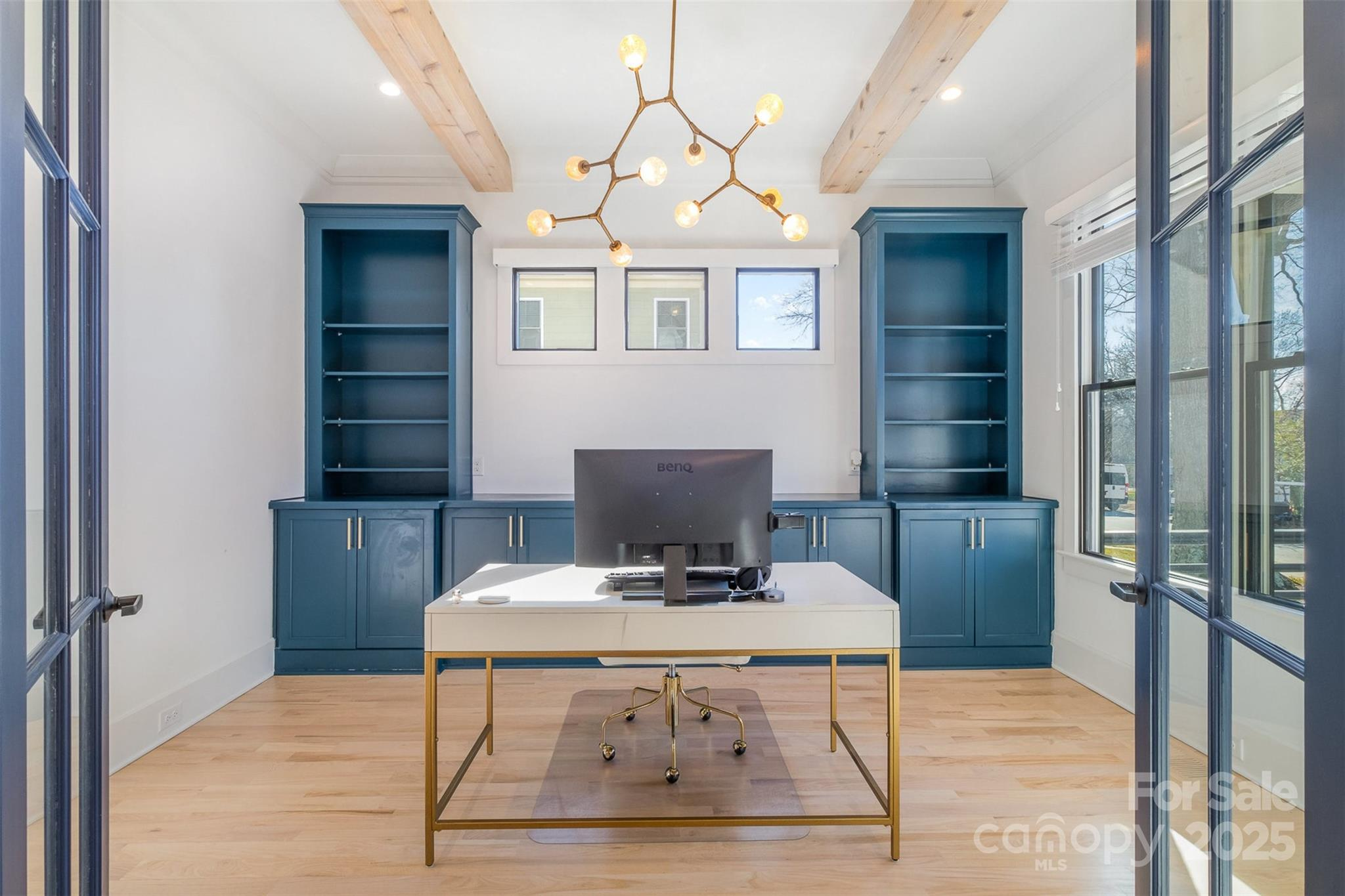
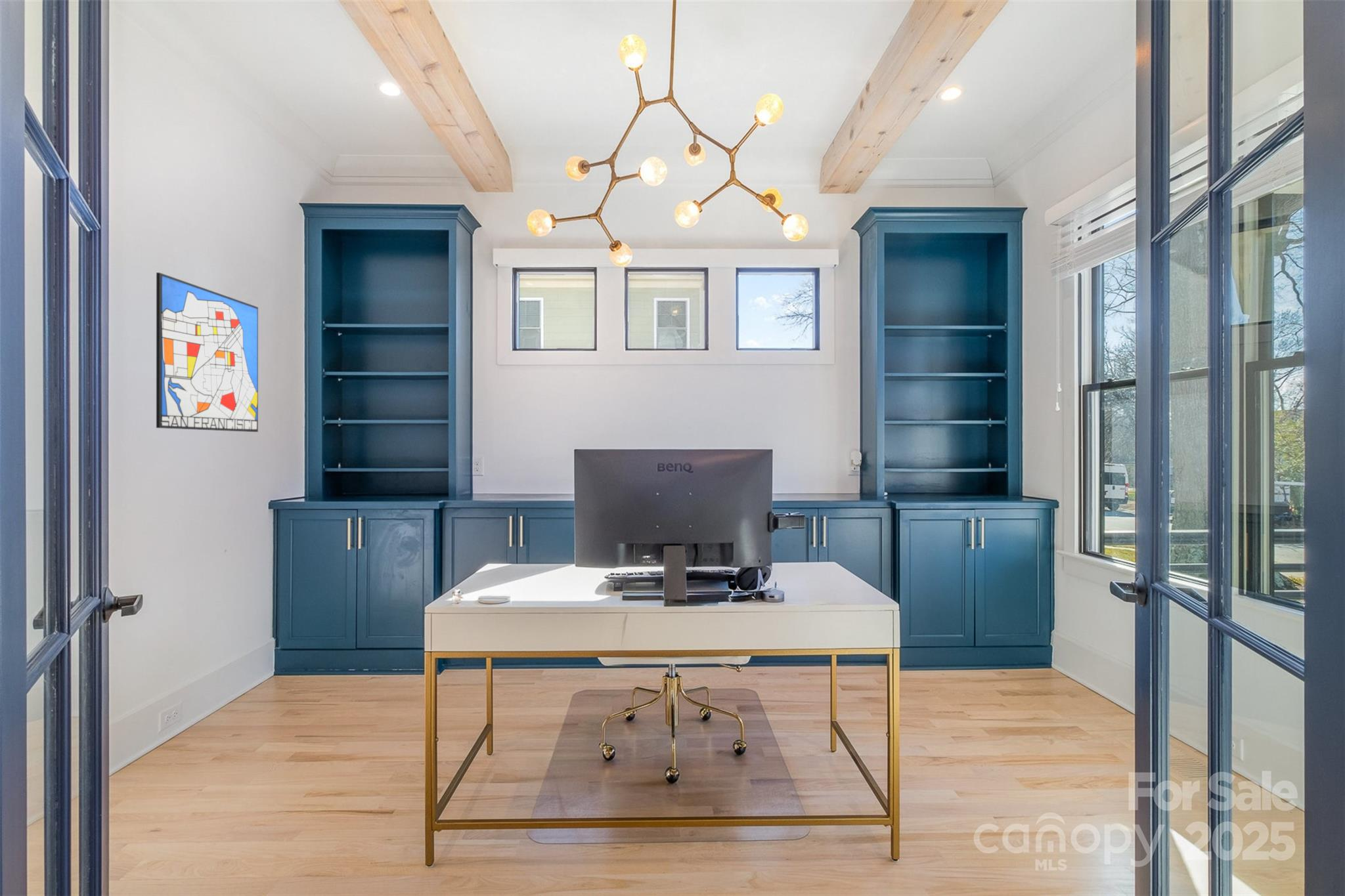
+ wall art [156,272,259,433]
